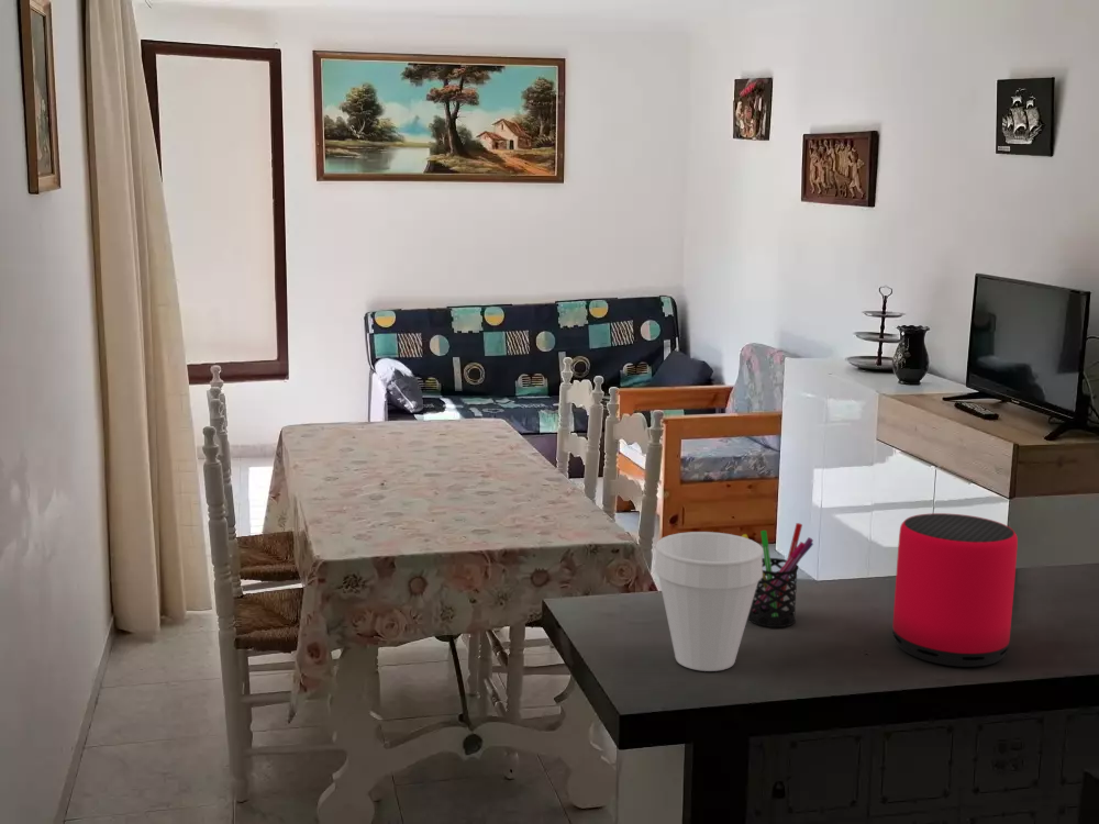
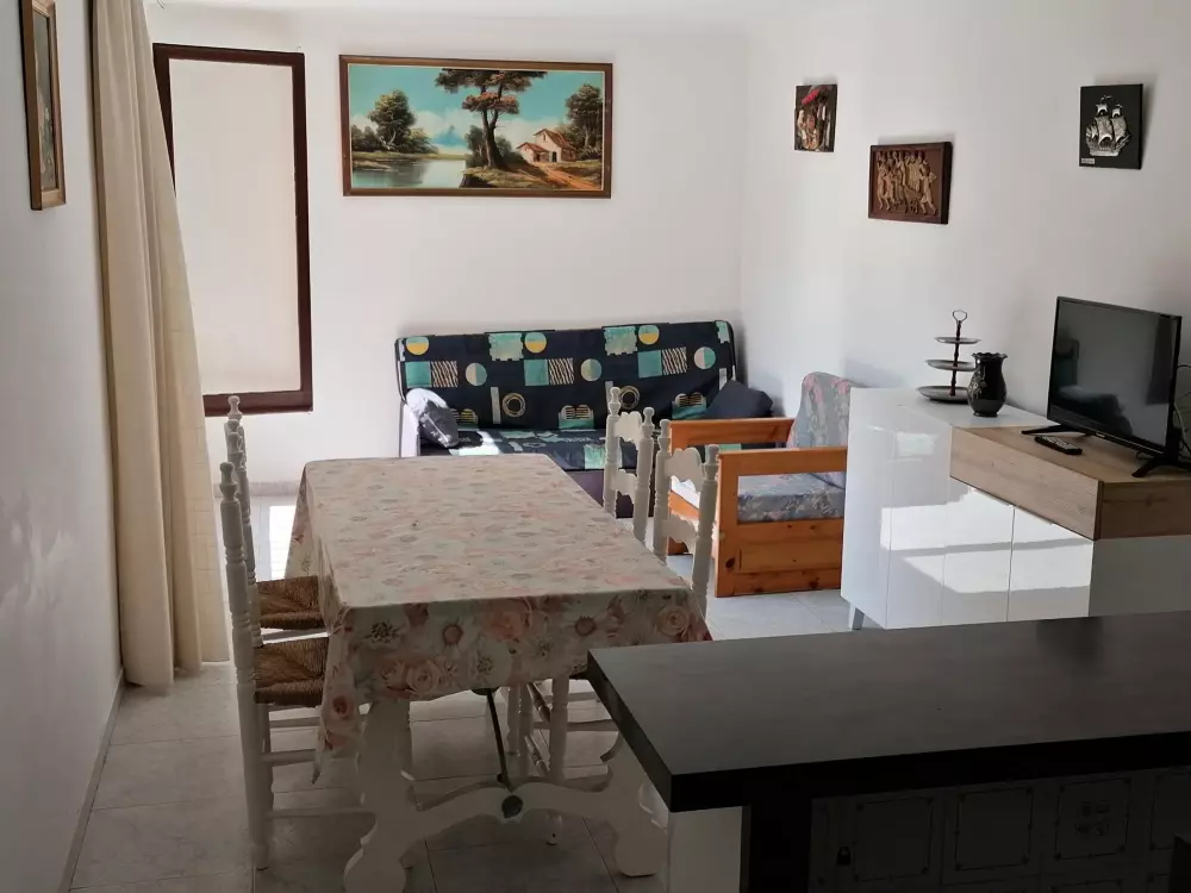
- pen holder [741,522,814,628]
- speaker [891,512,1019,668]
- cup [654,531,764,672]
